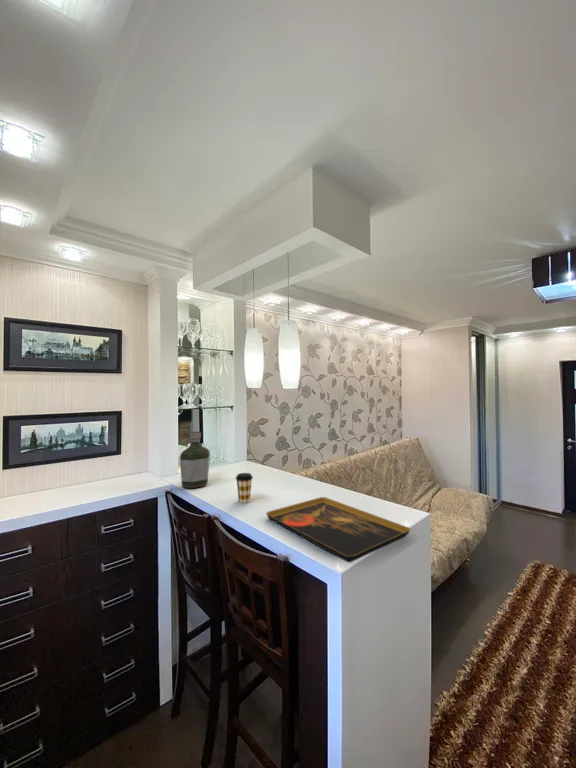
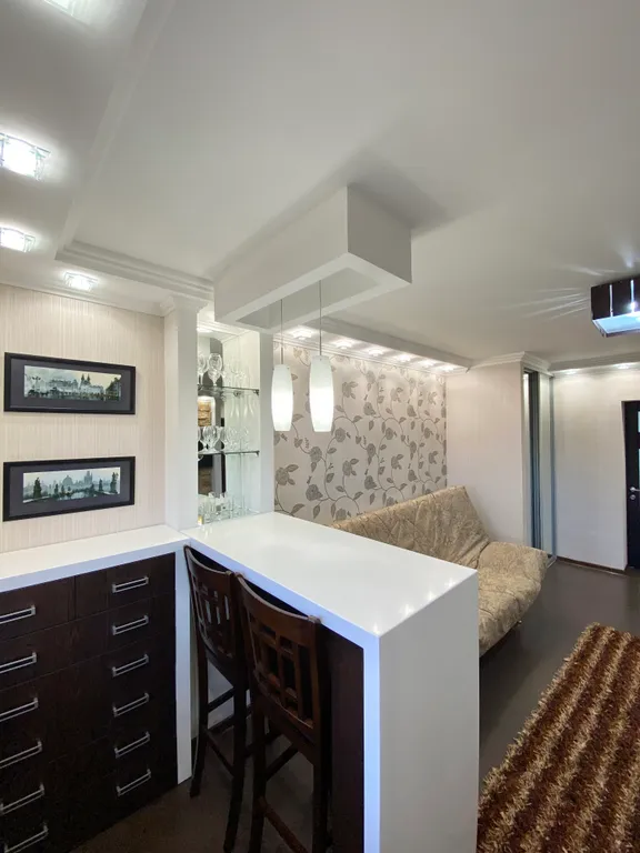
- decorative tray [265,496,411,563]
- coffee cup [235,472,254,504]
- bottle [179,430,211,489]
